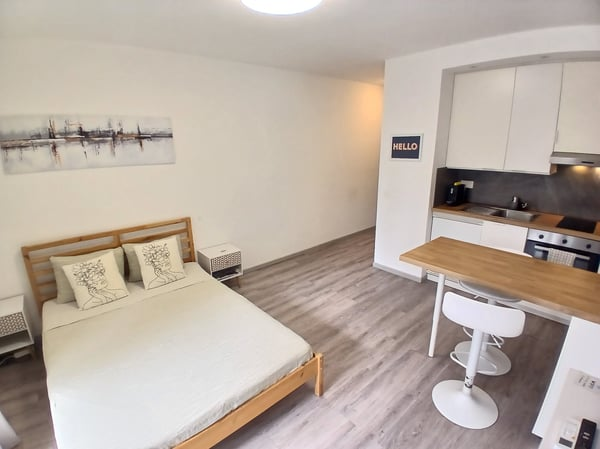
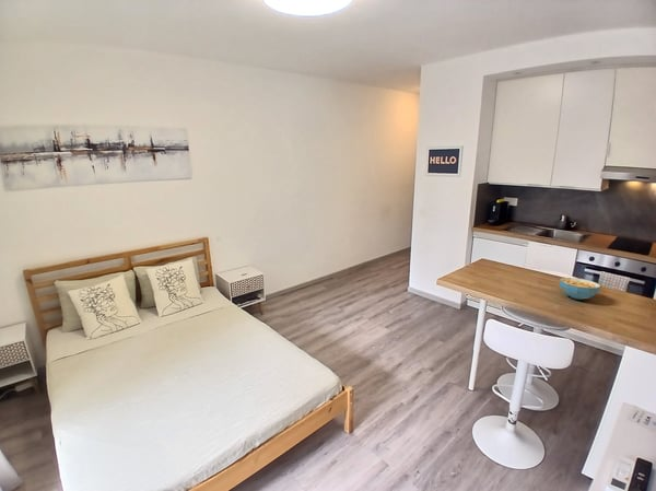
+ cereal bowl [559,277,601,301]
